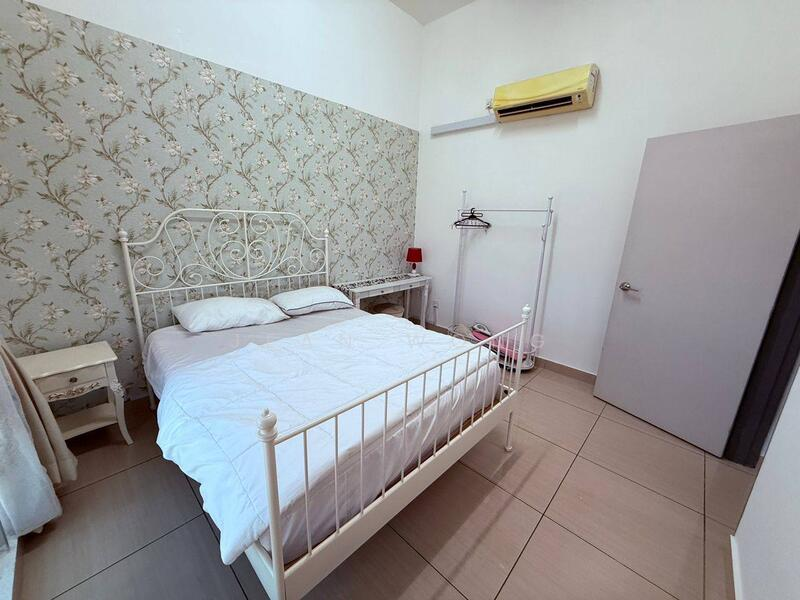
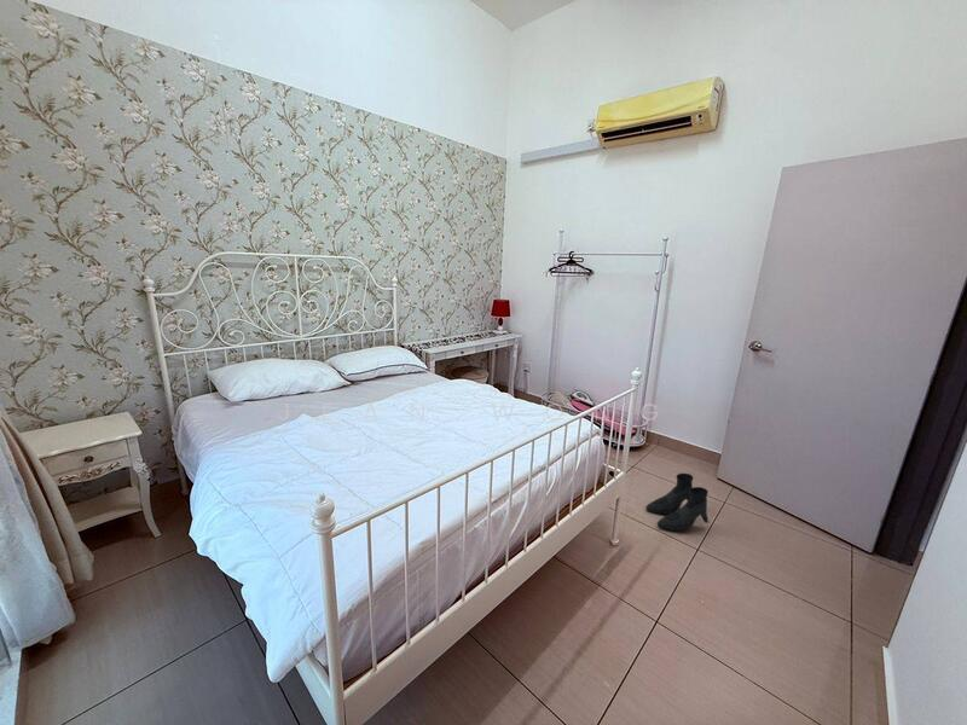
+ boots [644,472,710,532]
